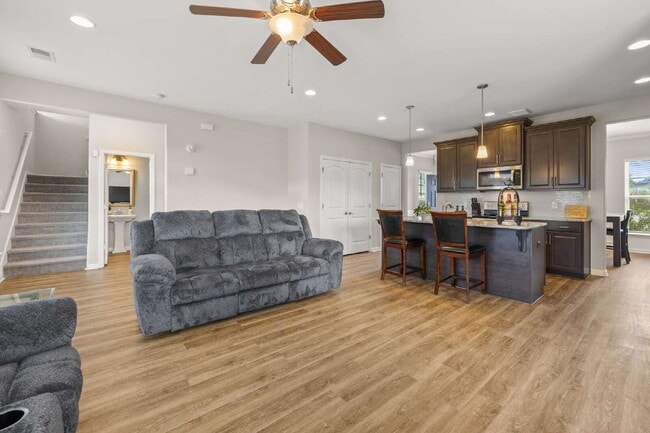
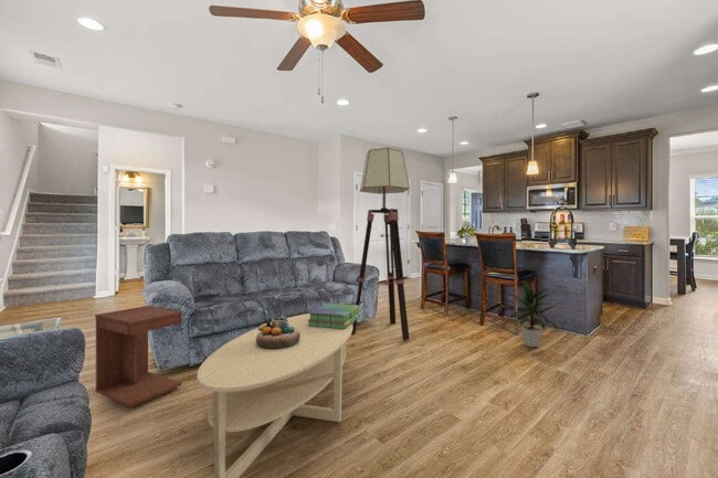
+ indoor plant [504,279,559,348]
+ stack of books [307,302,361,329]
+ floor lamp [351,147,411,341]
+ coffee table [196,312,352,478]
+ side table [94,305,183,408]
+ decorative bowl [256,315,300,350]
